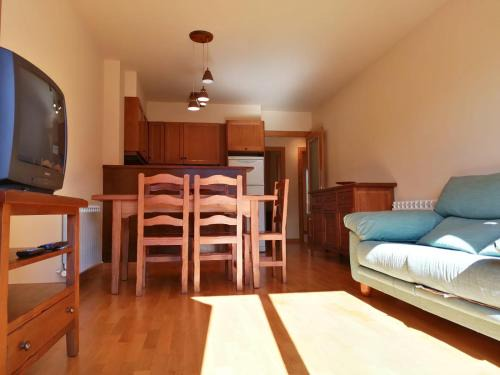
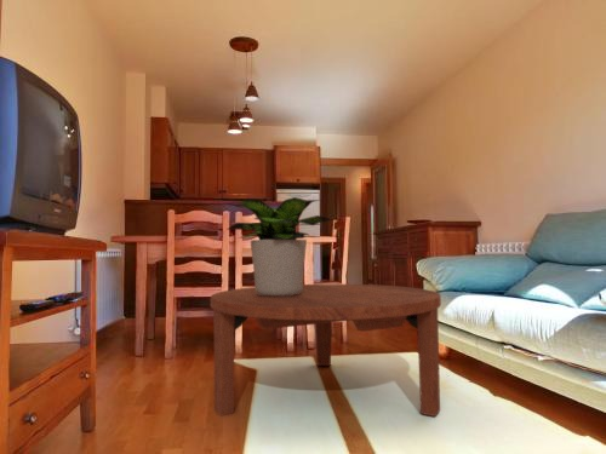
+ coffee table [210,283,442,418]
+ potted plant [227,196,333,297]
